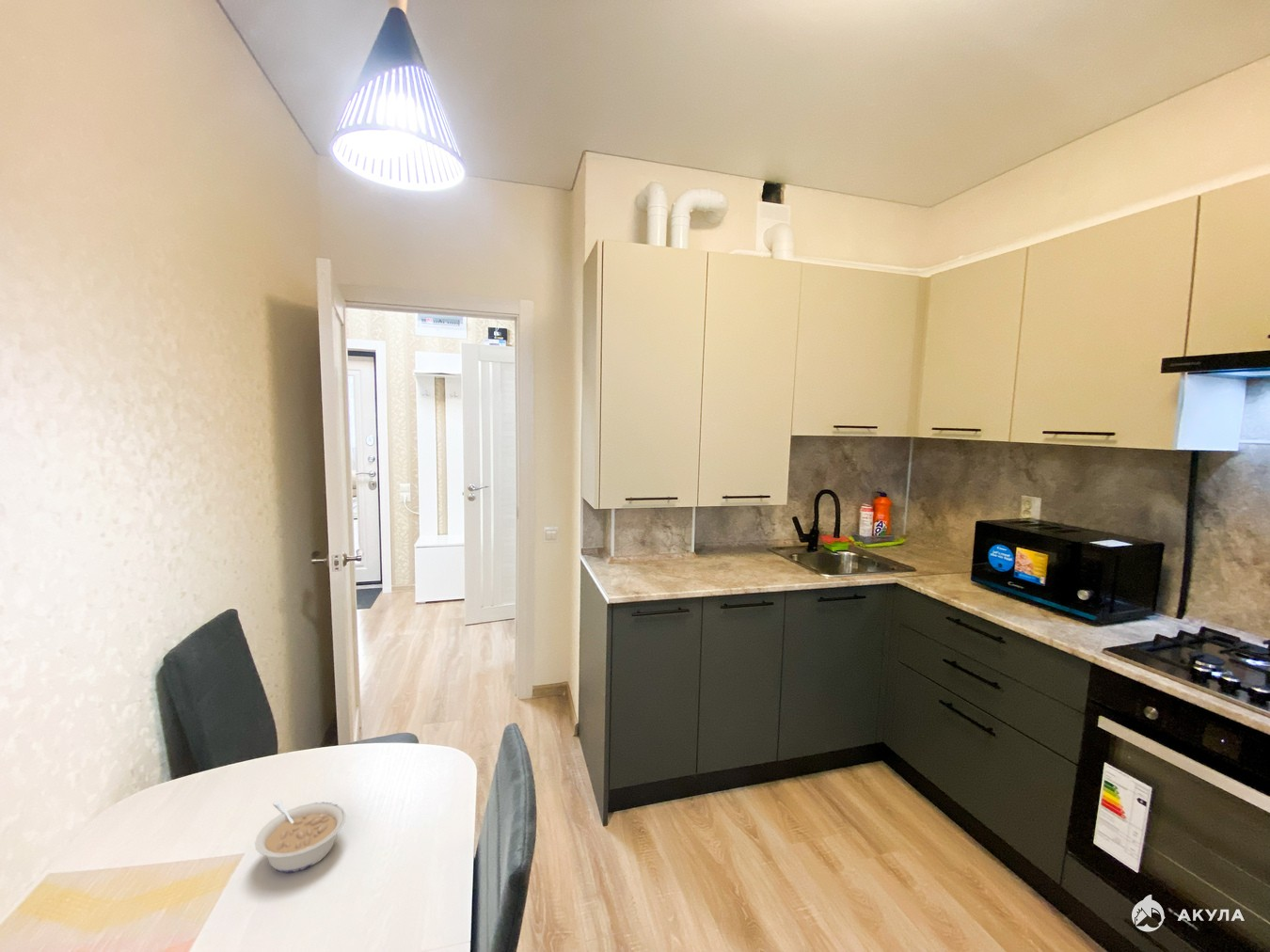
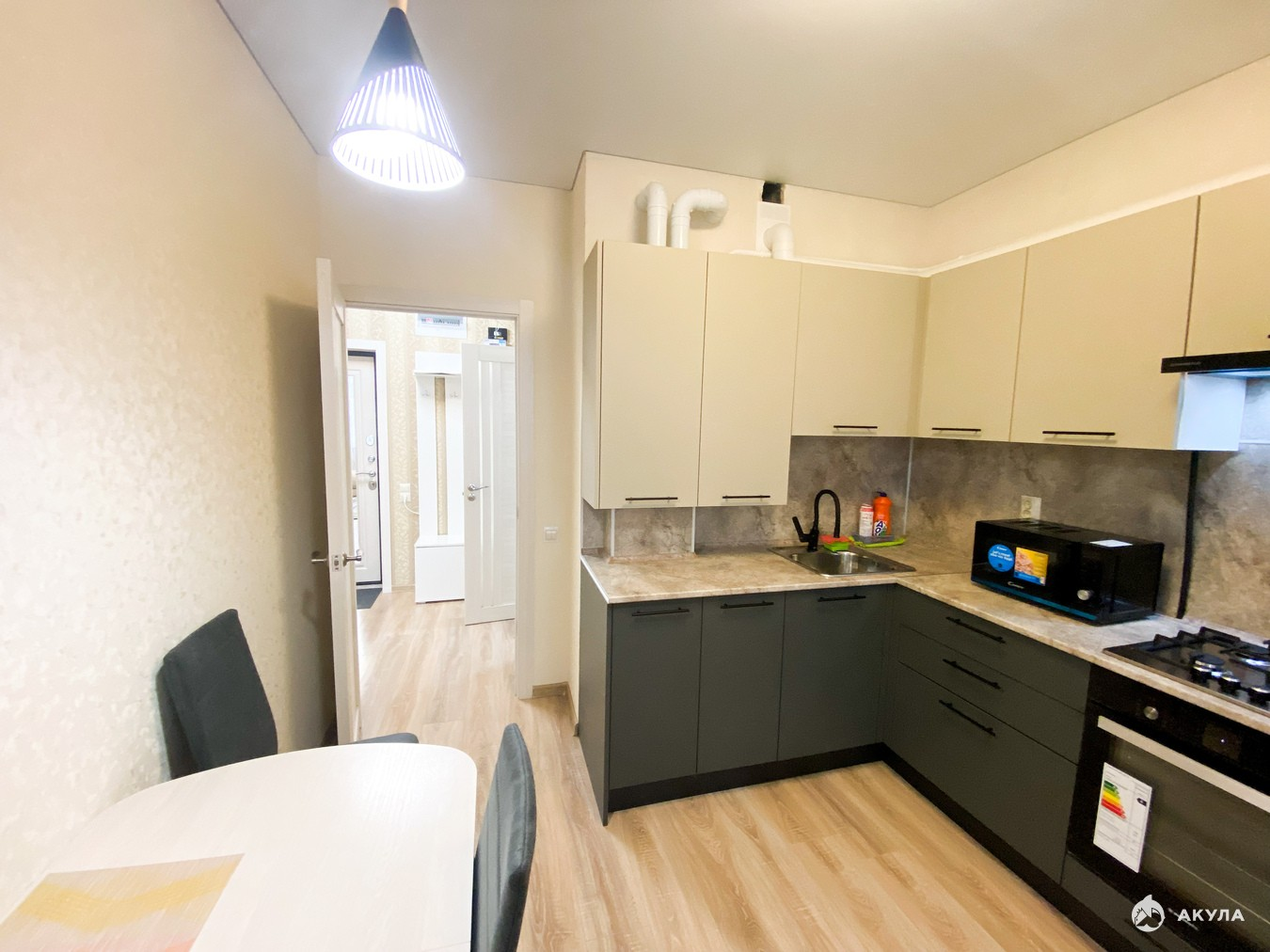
- legume [254,799,346,874]
